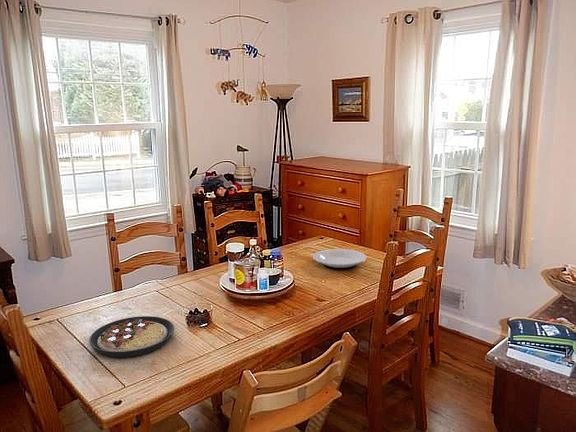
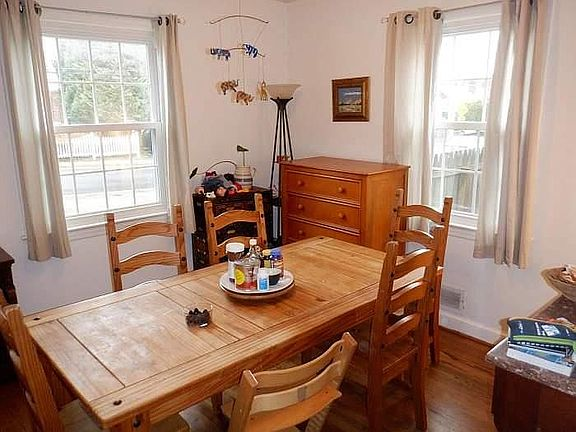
- plate [312,248,367,270]
- plate [88,315,175,358]
